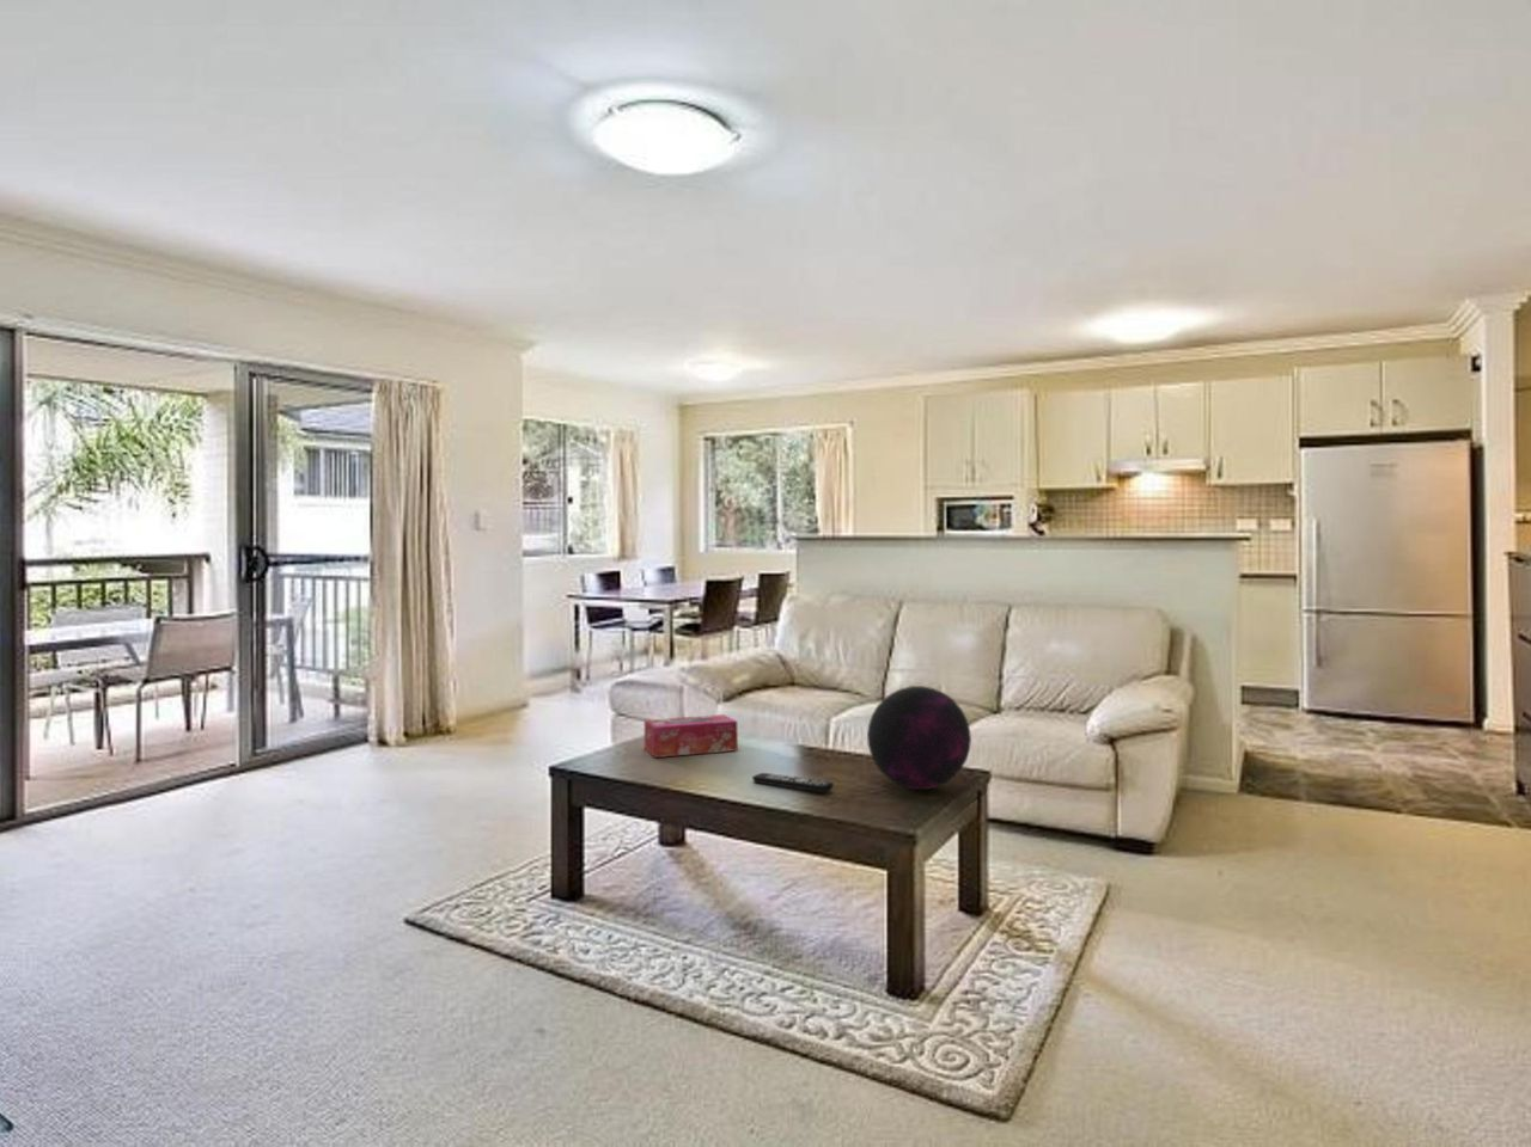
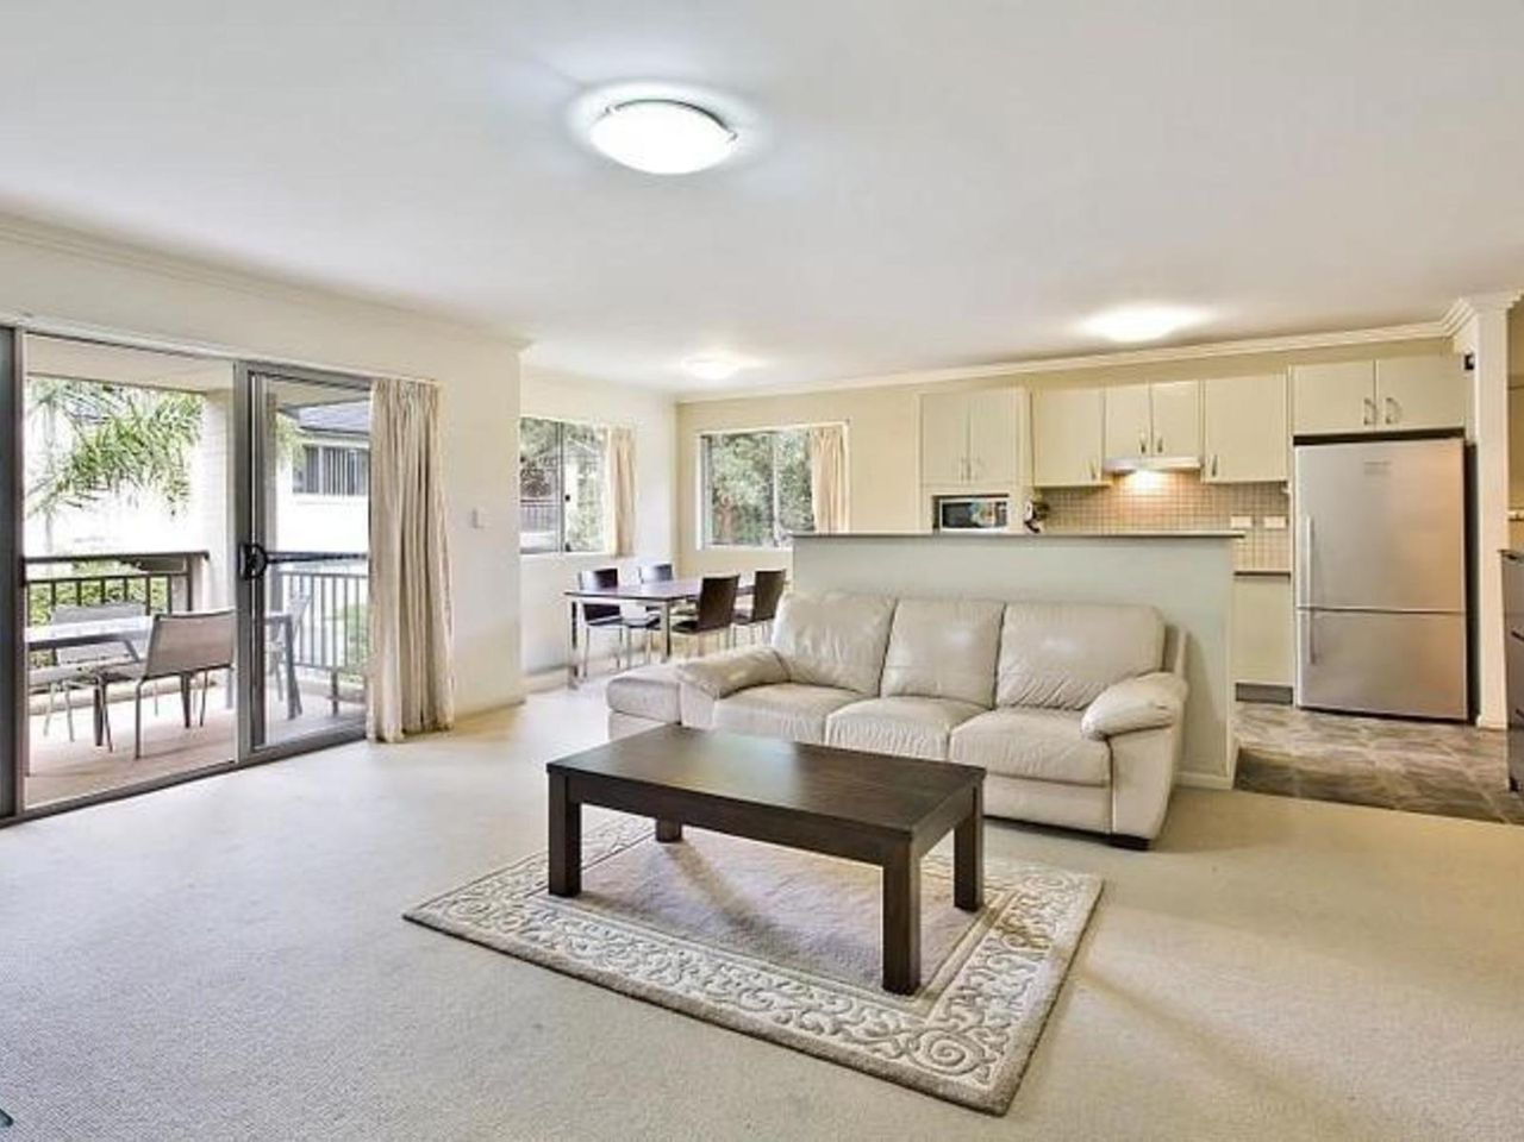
- remote control [751,772,835,793]
- tissue box [644,713,739,759]
- decorative orb [866,684,973,790]
